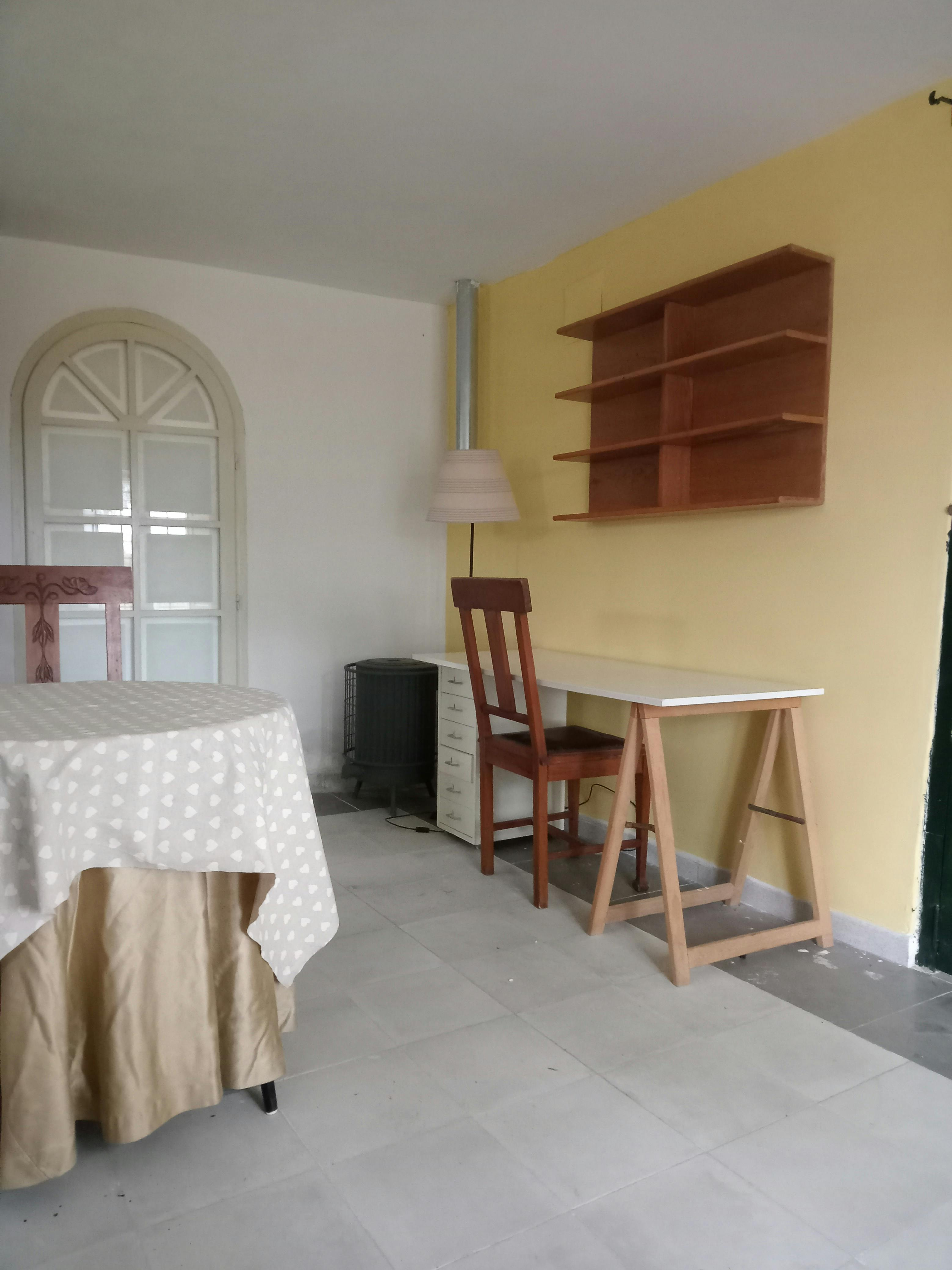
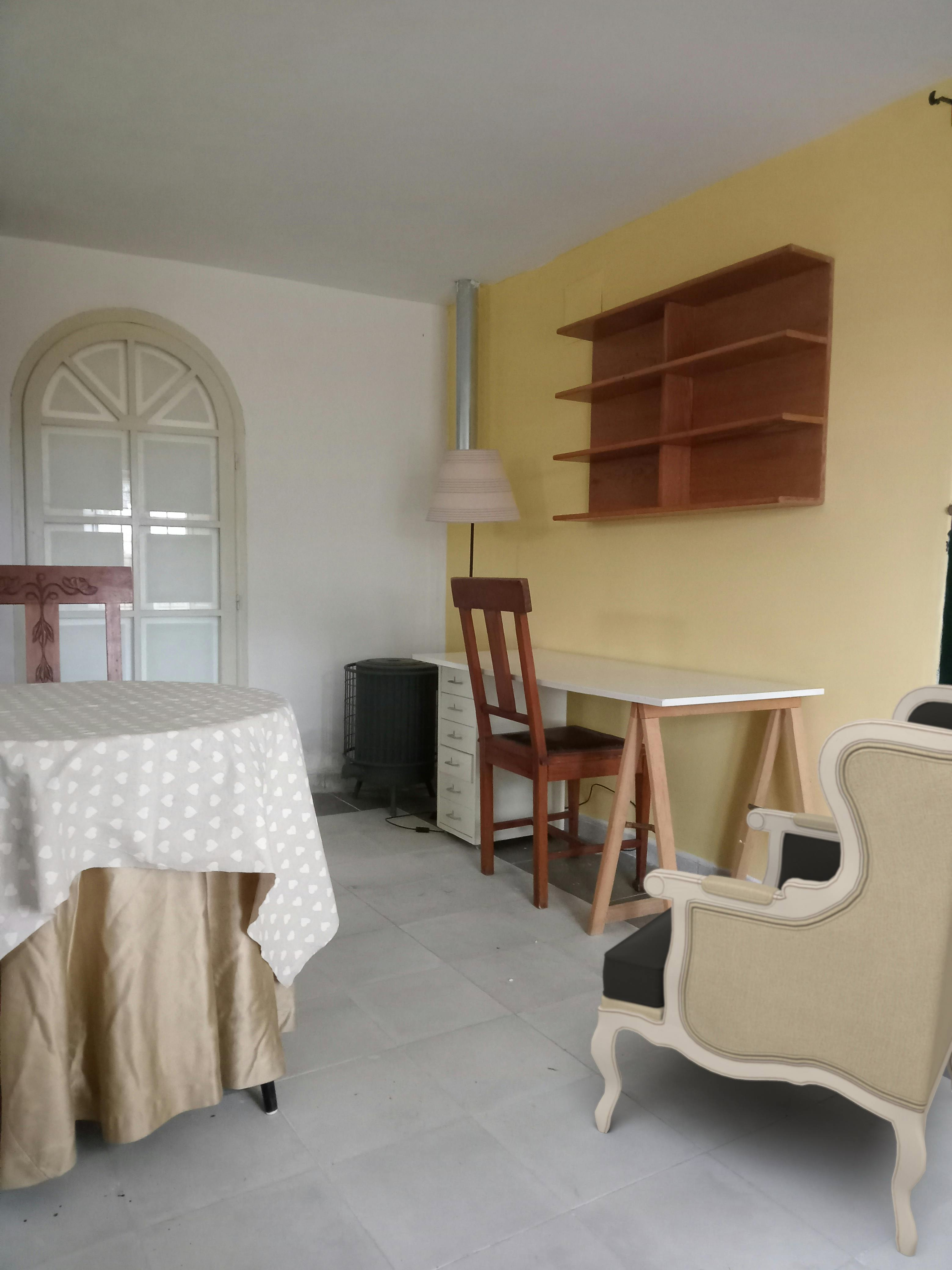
+ armchair [590,684,952,1256]
